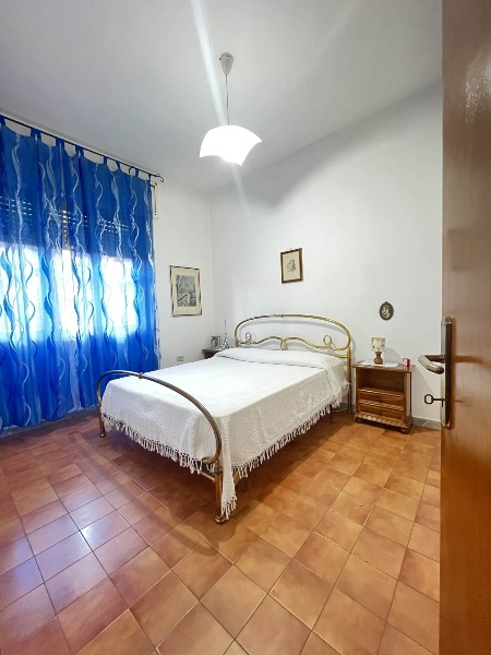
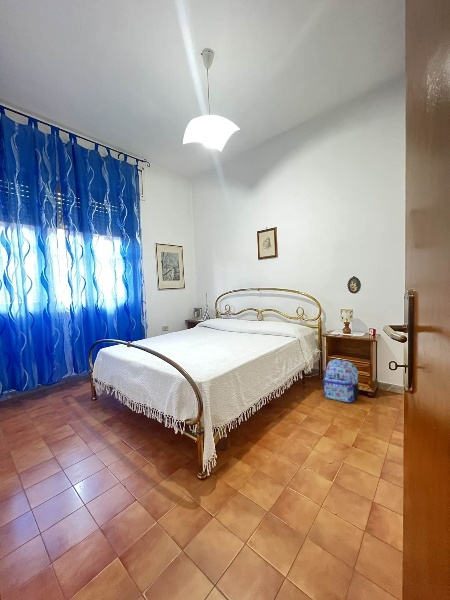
+ backpack [322,358,360,403]
